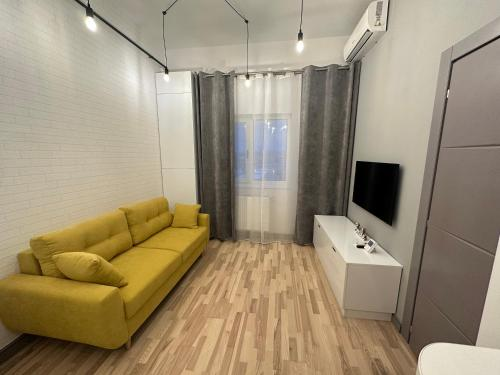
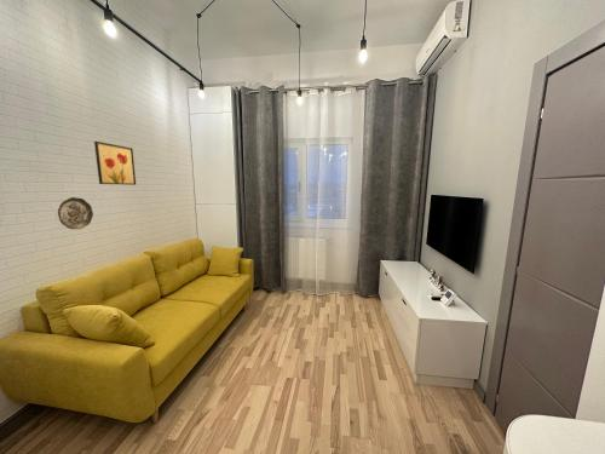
+ decorative plate [57,196,94,230]
+ wall art [93,140,137,186]
